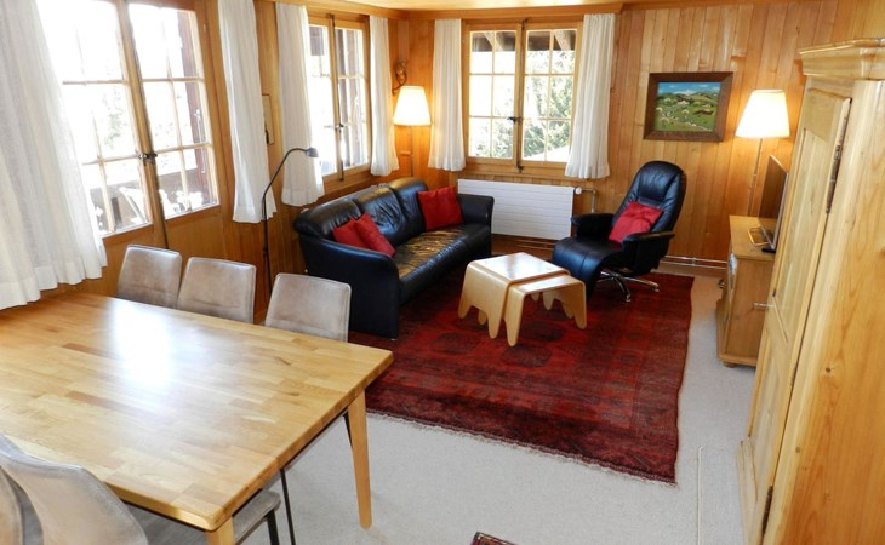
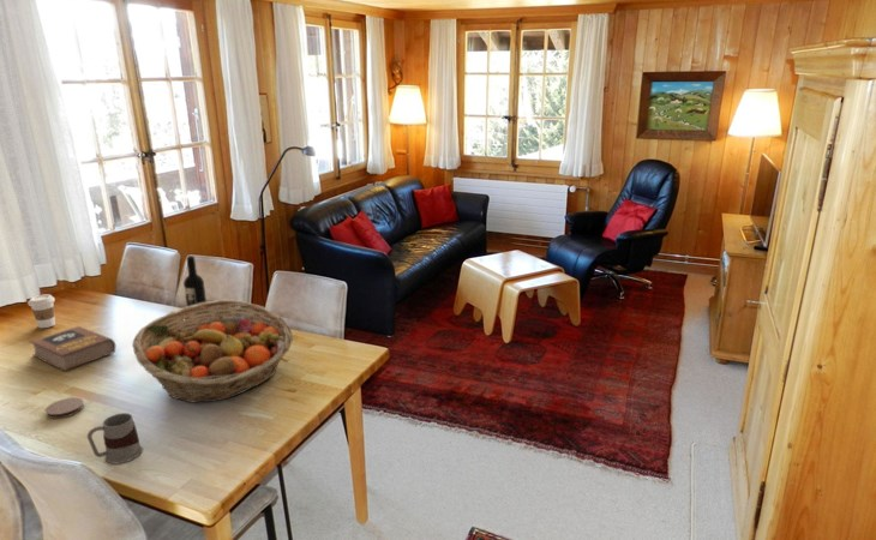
+ book [29,325,116,372]
+ mug [86,412,144,464]
+ wine bottle [182,254,208,314]
+ coaster [44,396,85,420]
+ fruit basket [131,299,294,404]
+ coffee cup [28,293,56,329]
